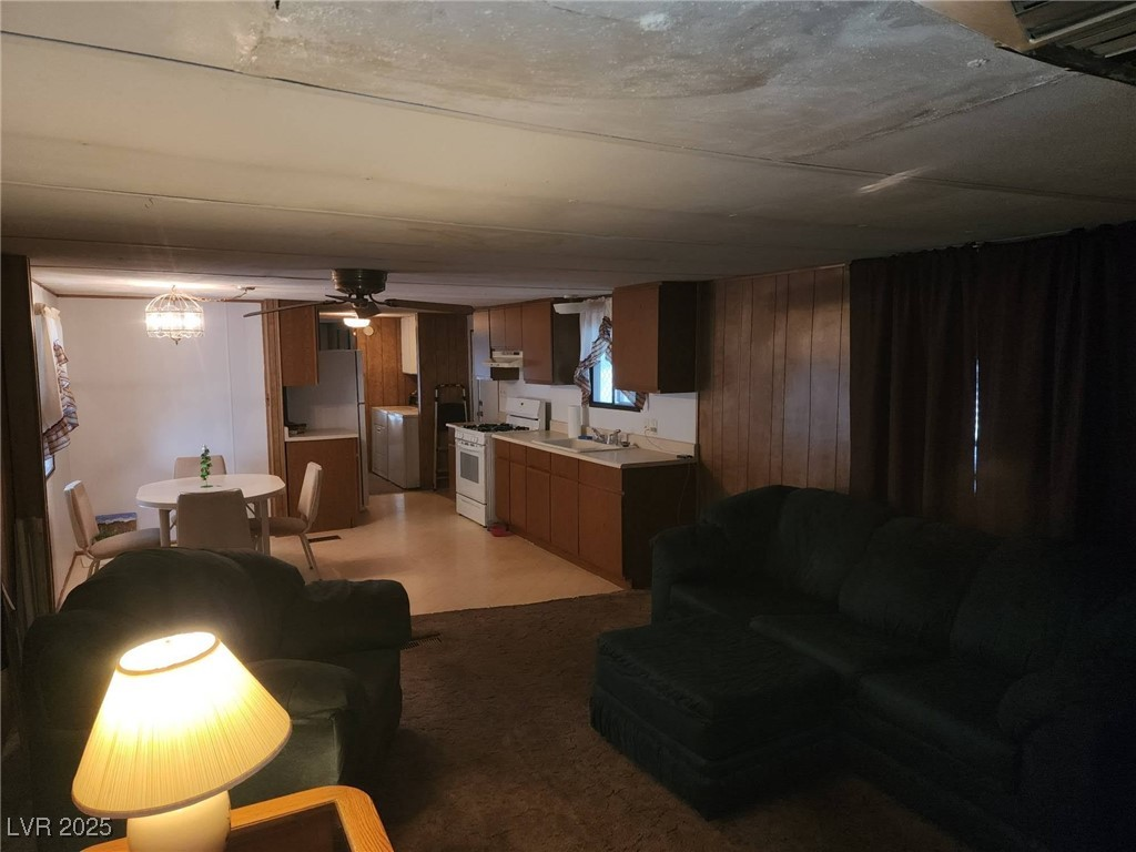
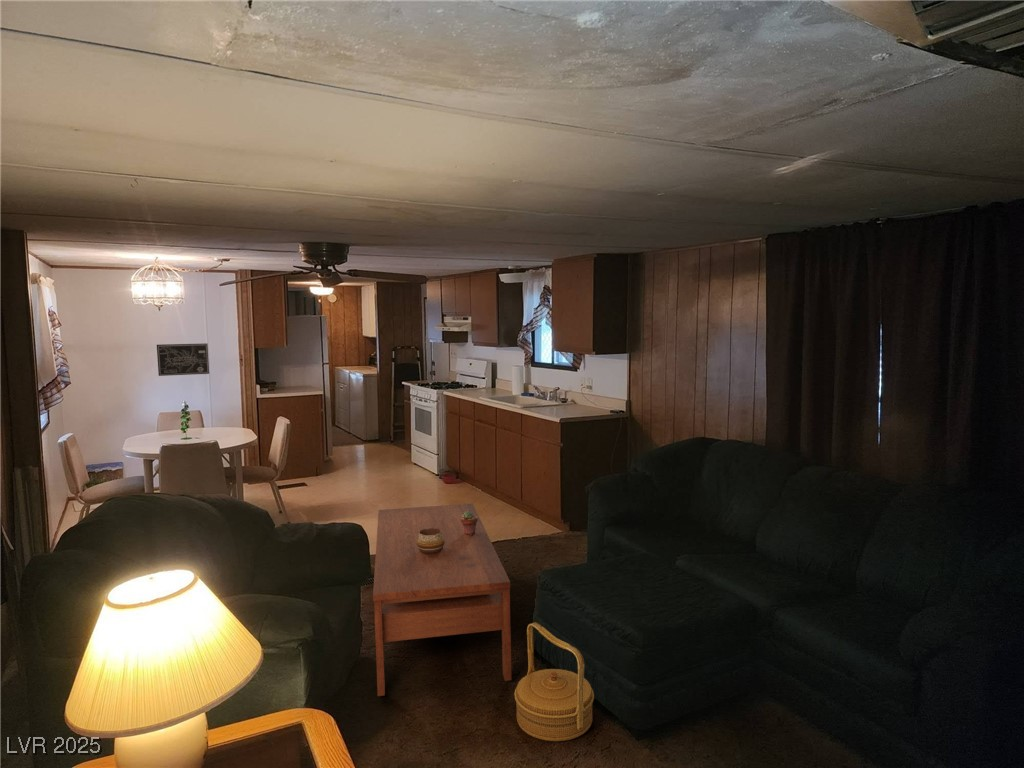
+ coffee table [372,503,512,697]
+ decorative bowl [417,528,445,553]
+ wall art [156,342,210,377]
+ potted succulent [461,511,478,535]
+ basket [513,621,595,742]
